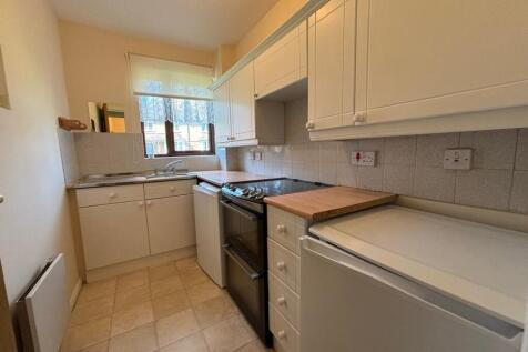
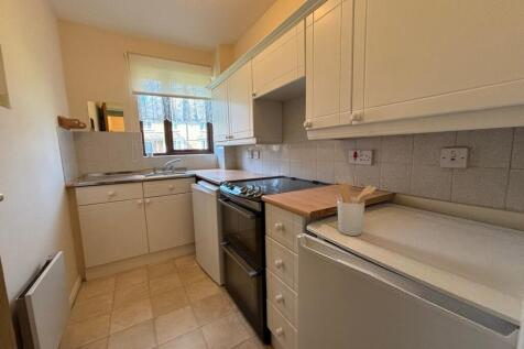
+ utensil holder [336,182,378,237]
